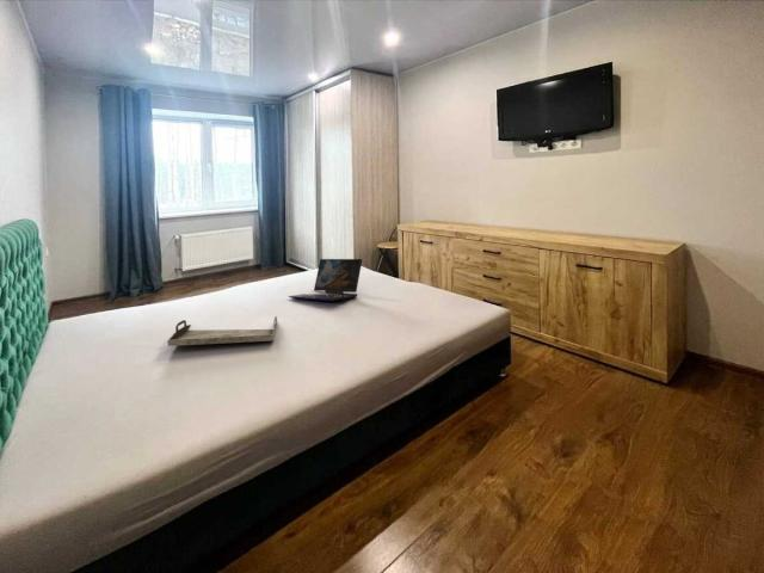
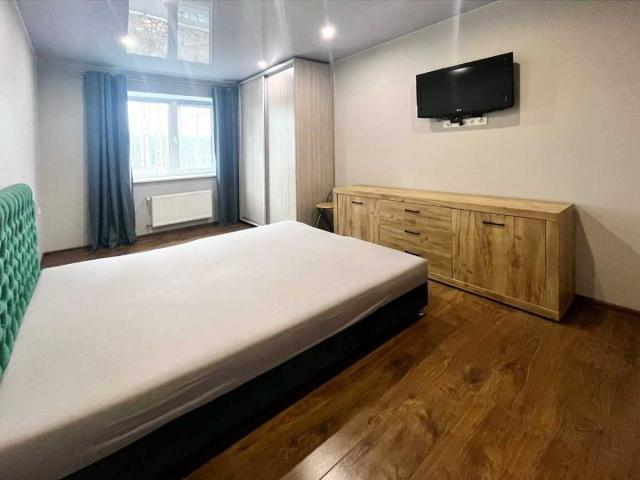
- laptop [288,258,363,302]
- serving tray [166,315,278,347]
